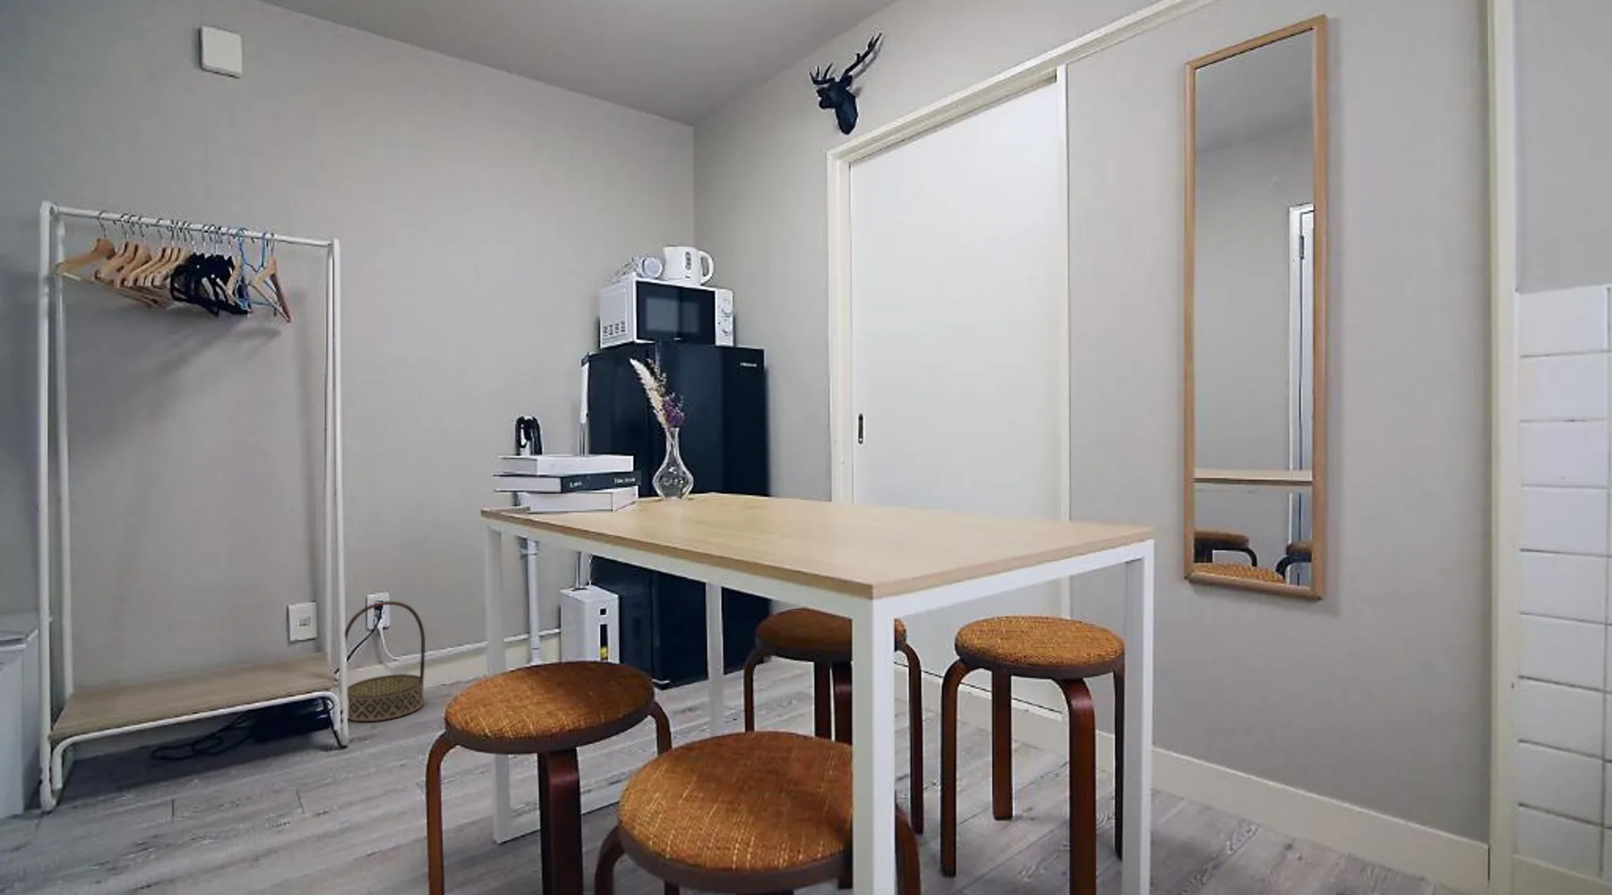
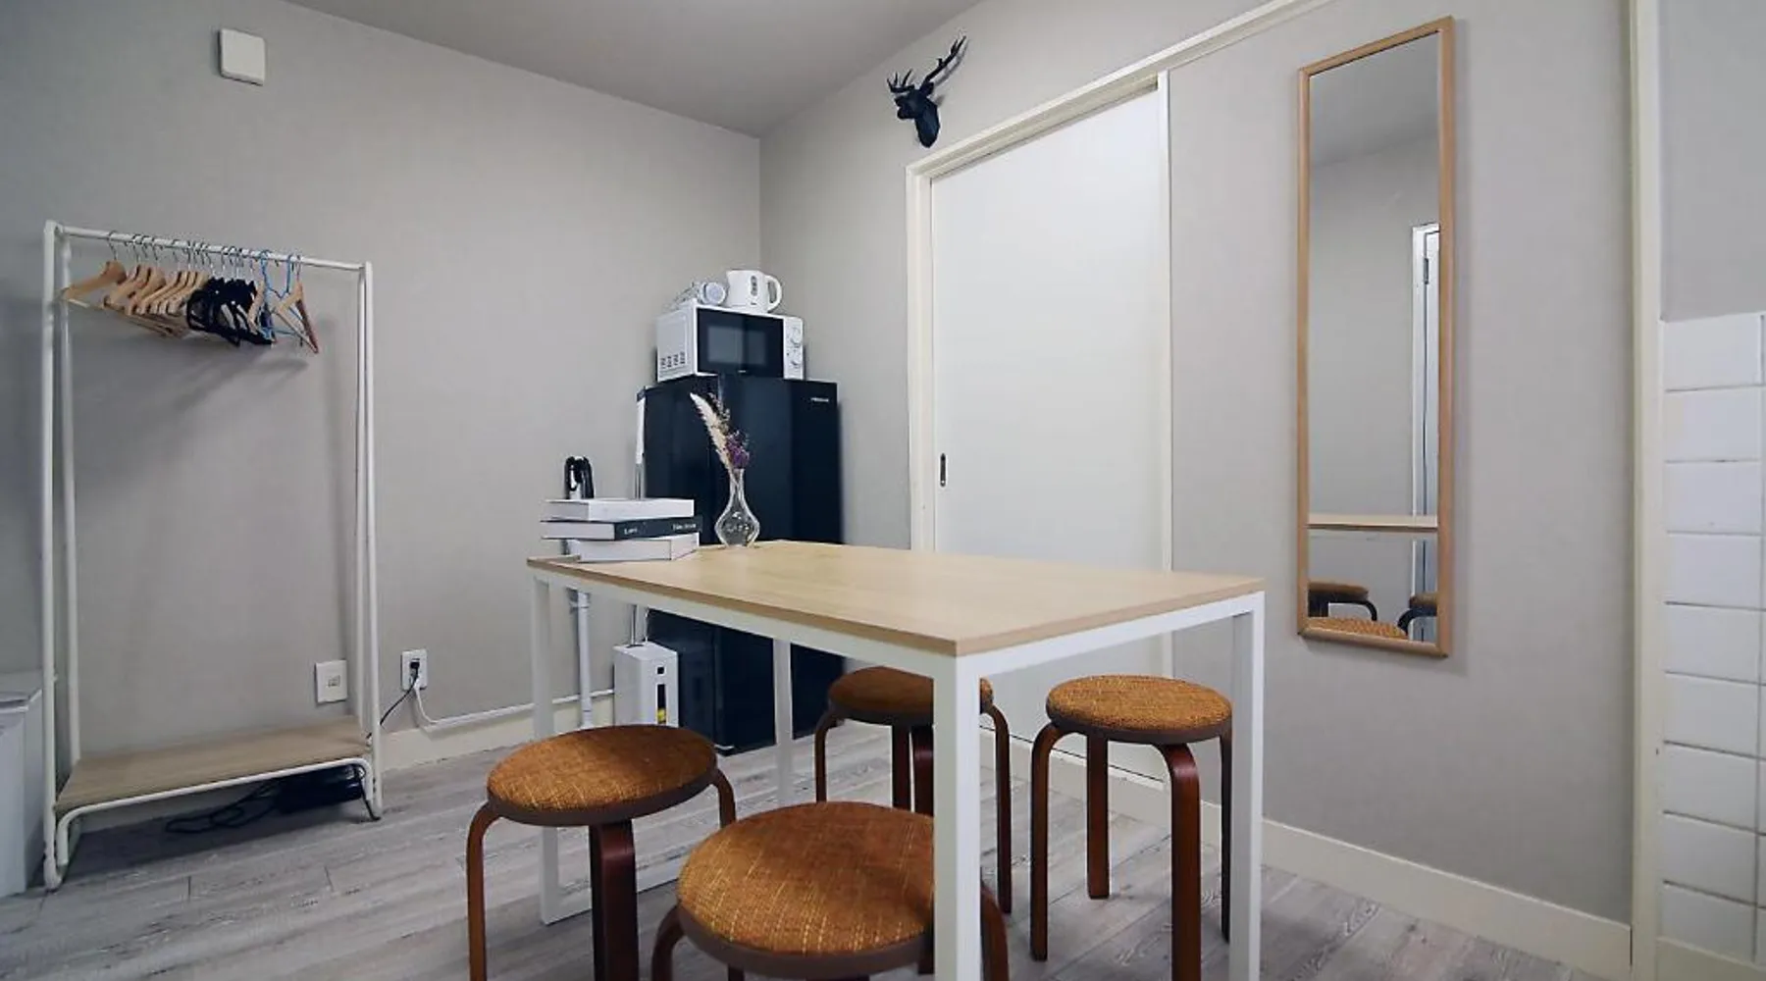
- basket [344,601,427,722]
